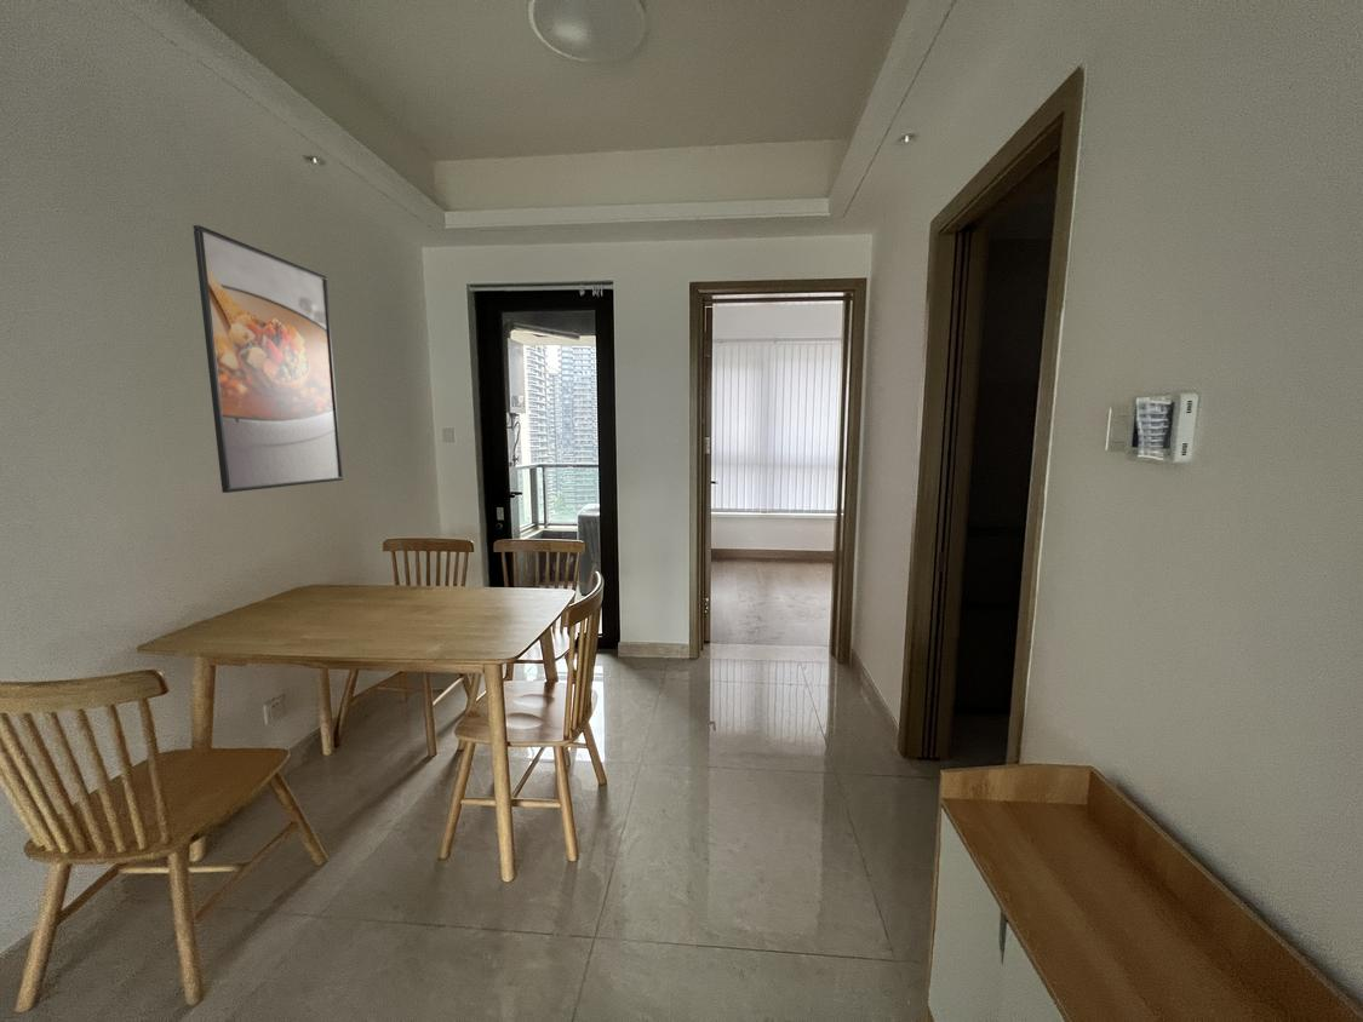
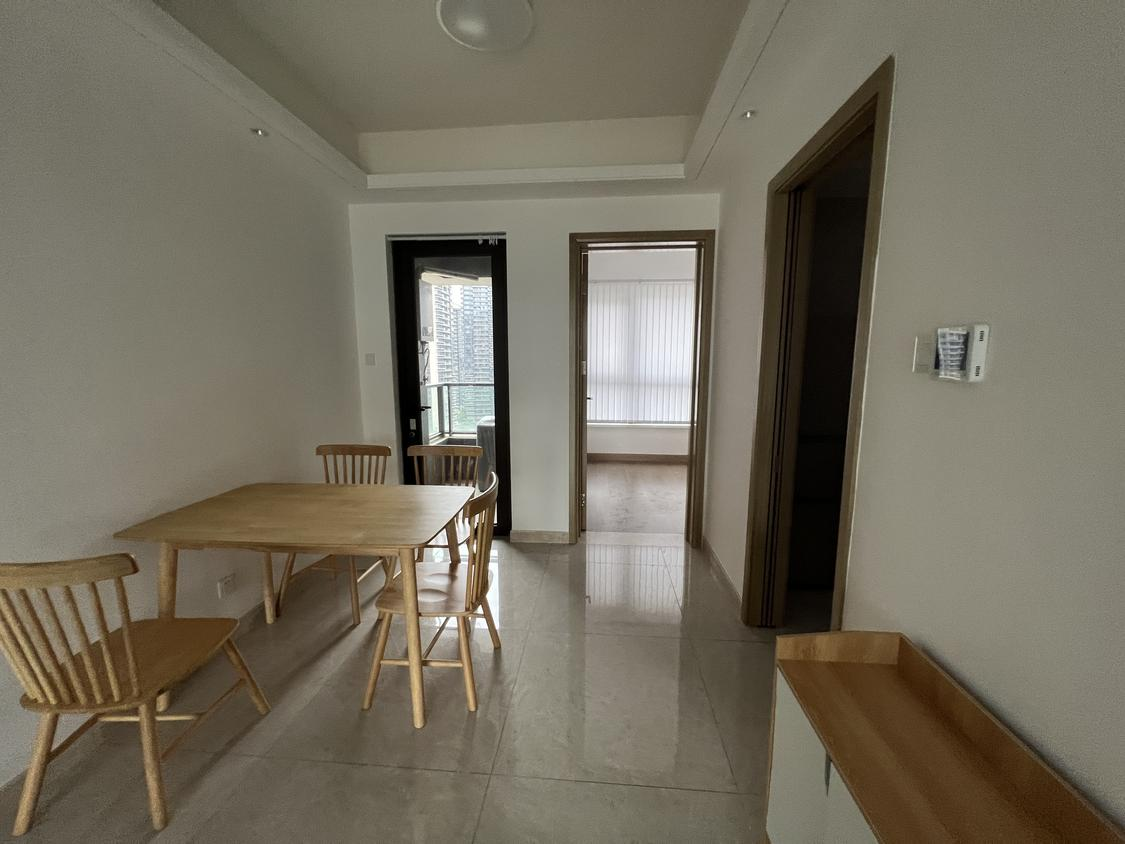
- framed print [191,224,344,494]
